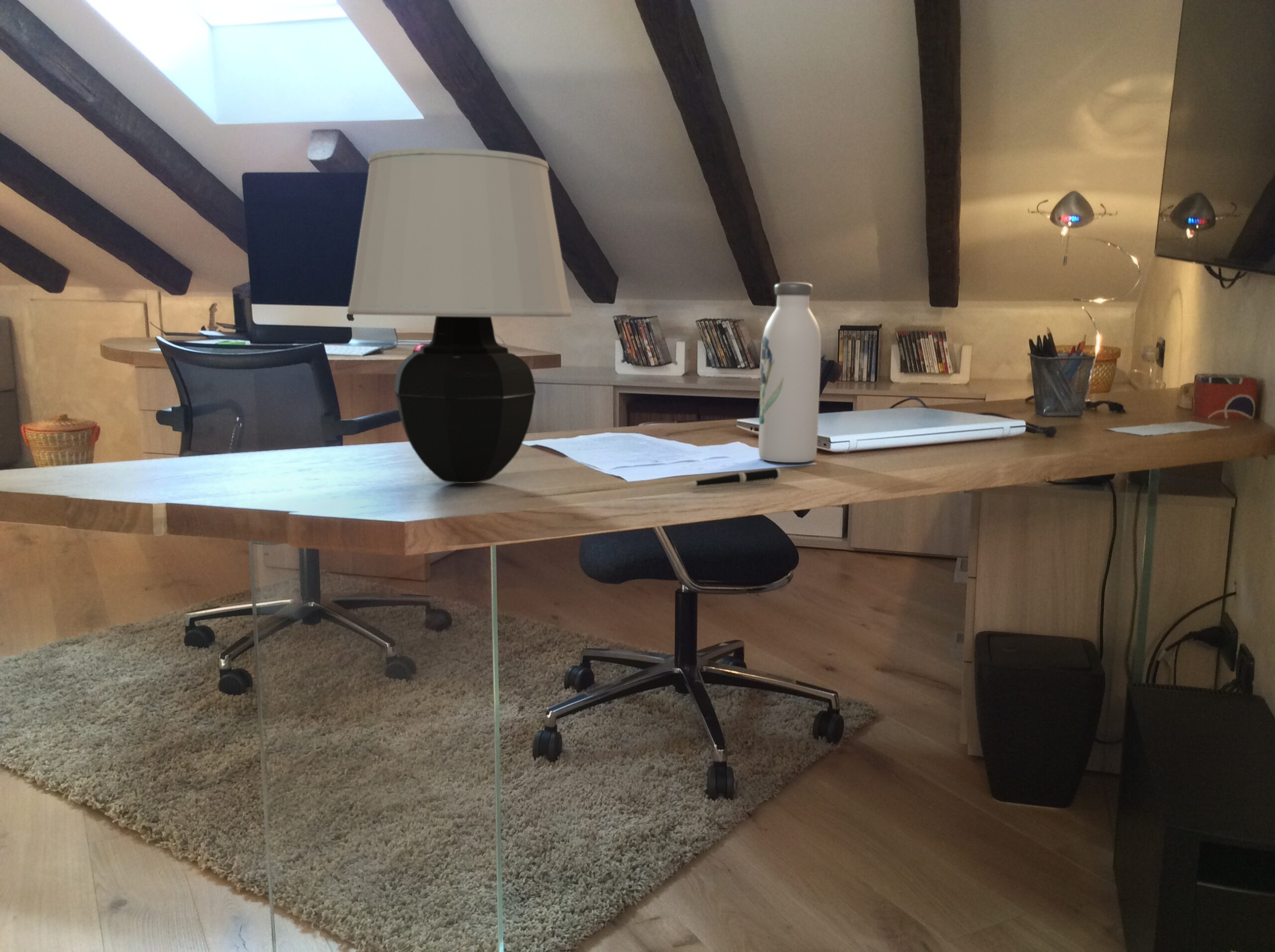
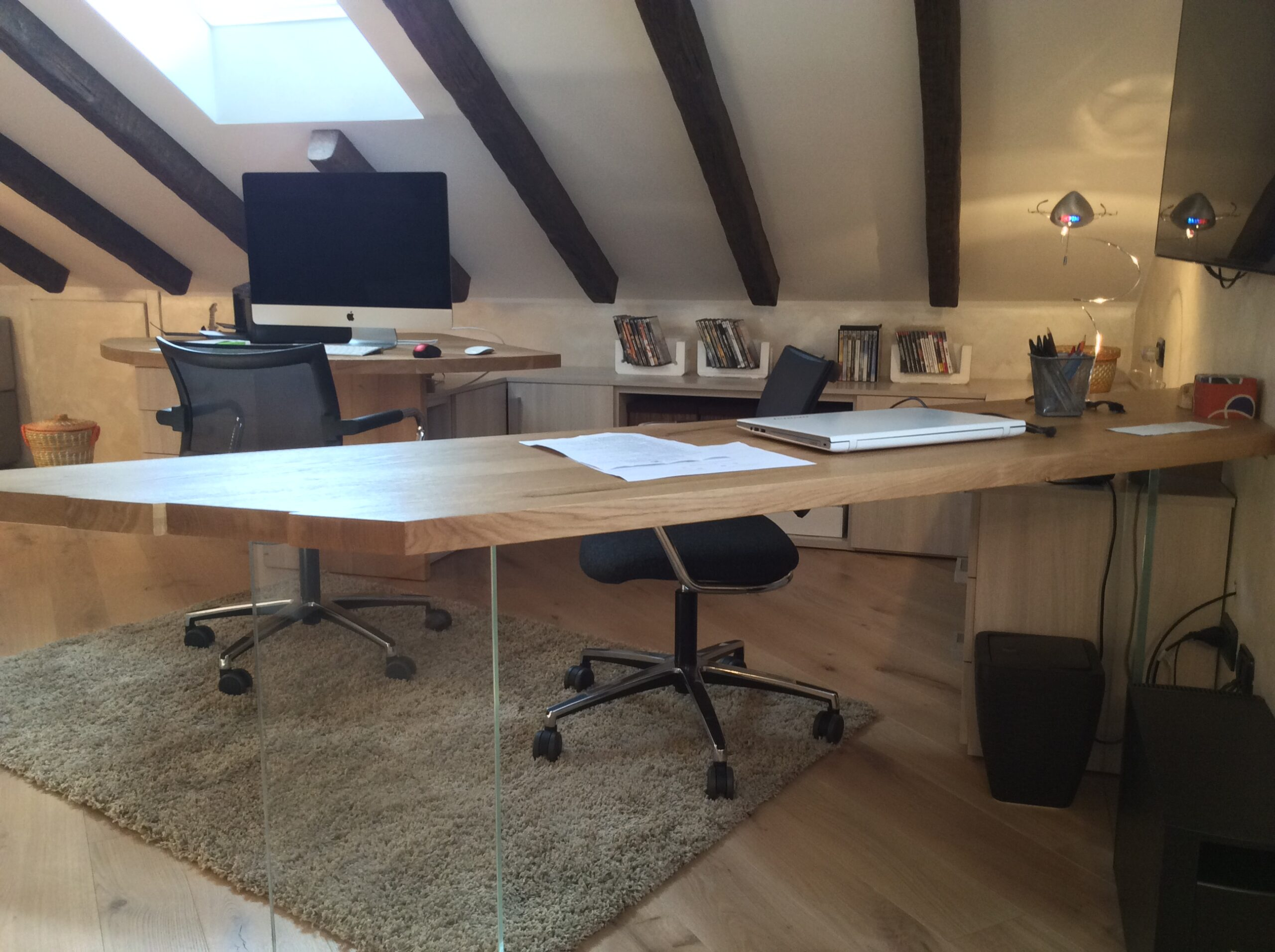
- water bottle [758,282,821,463]
- pen [681,468,781,487]
- table lamp [347,147,573,484]
